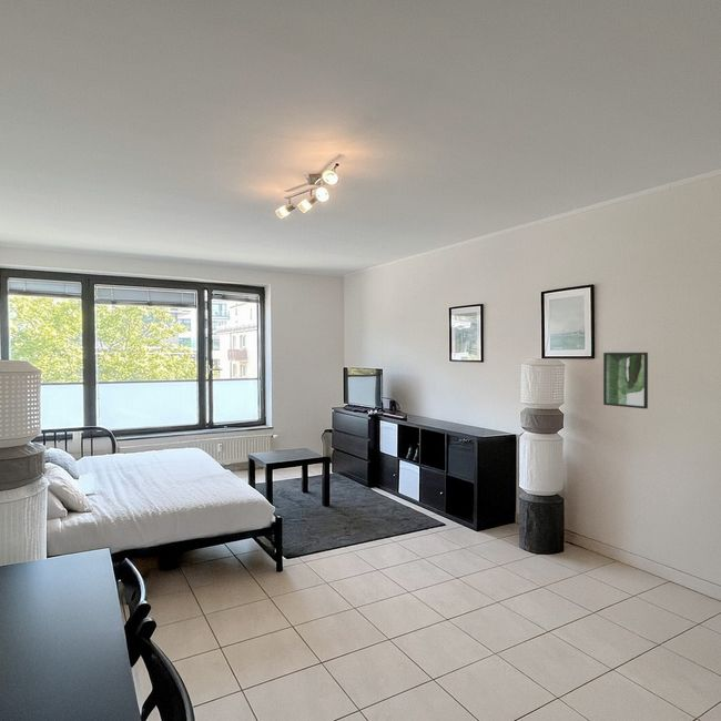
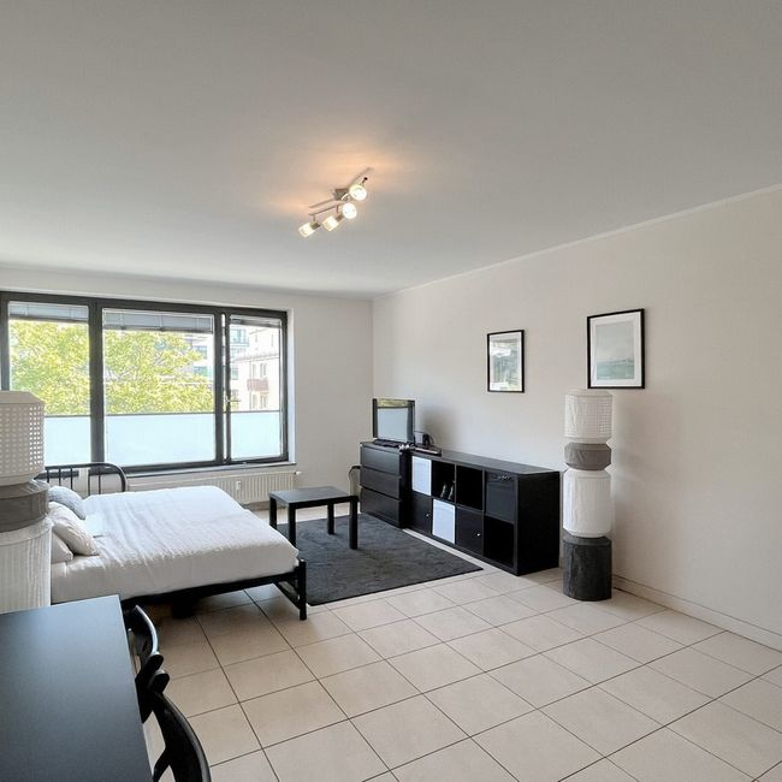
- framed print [602,352,649,409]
